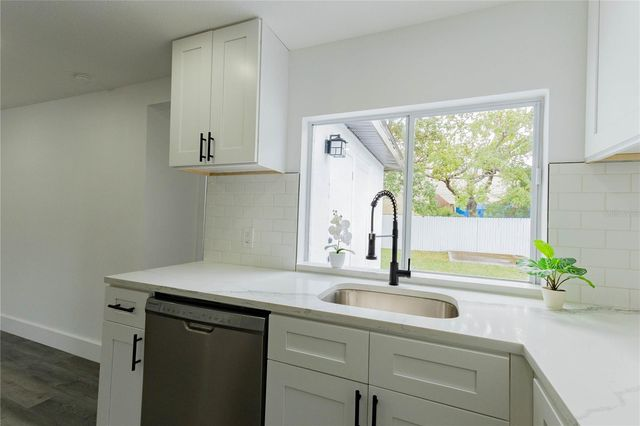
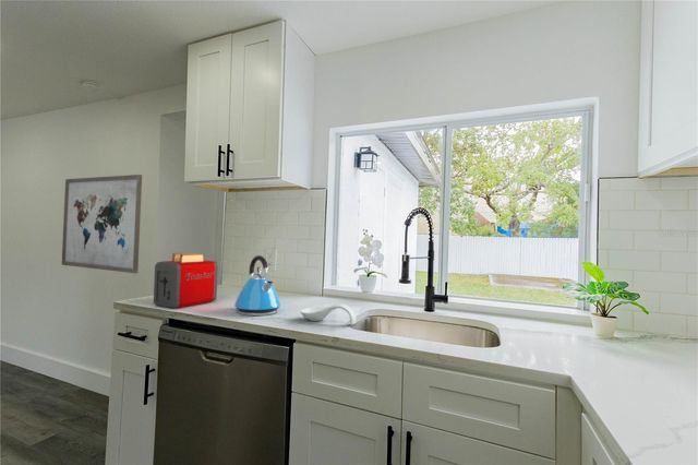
+ toaster [153,251,219,310]
+ spoon rest [300,303,358,326]
+ wall art [61,174,143,274]
+ kettle [233,254,281,317]
